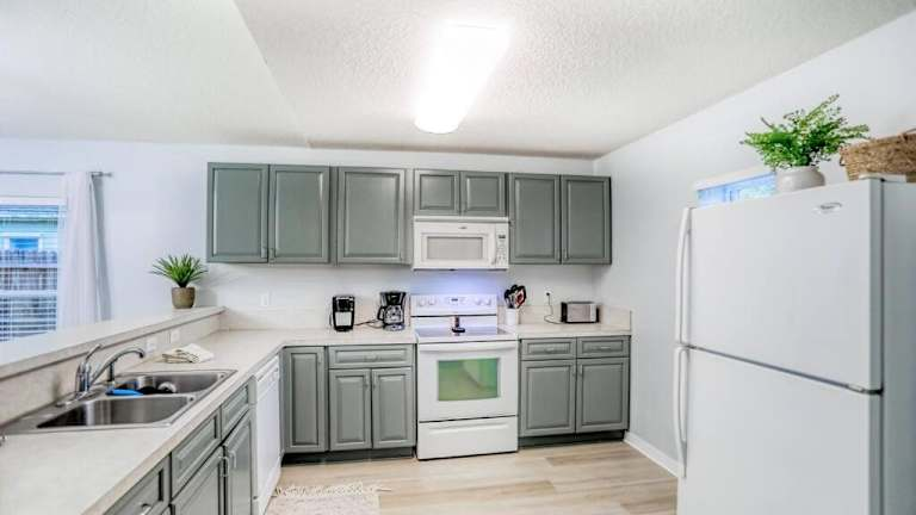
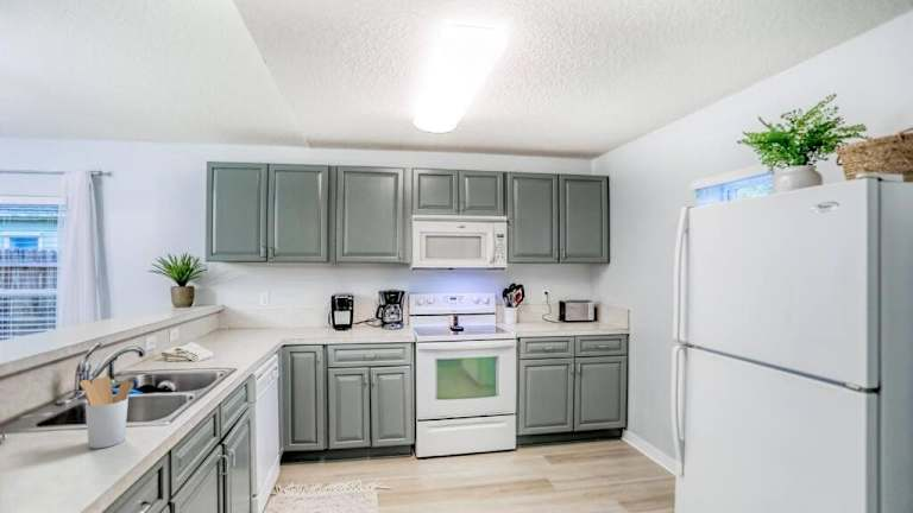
+ utensil holder [78,375,134,449]
